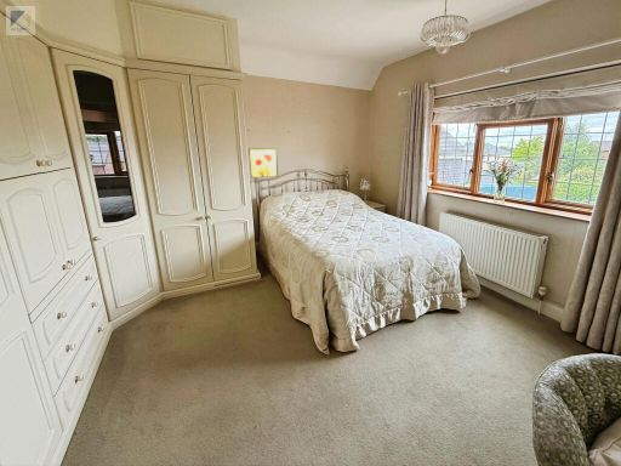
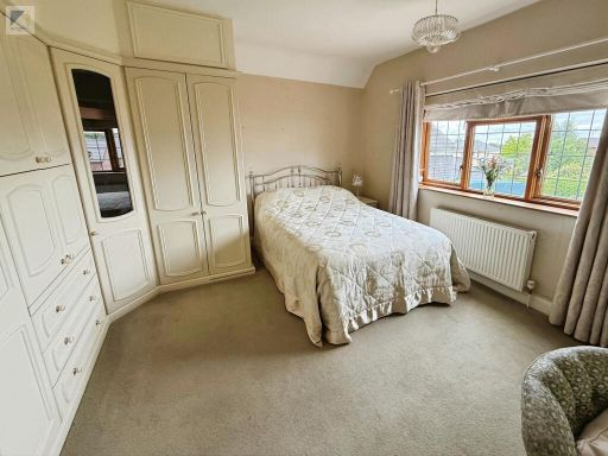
- wall art [247,147,279,180]
